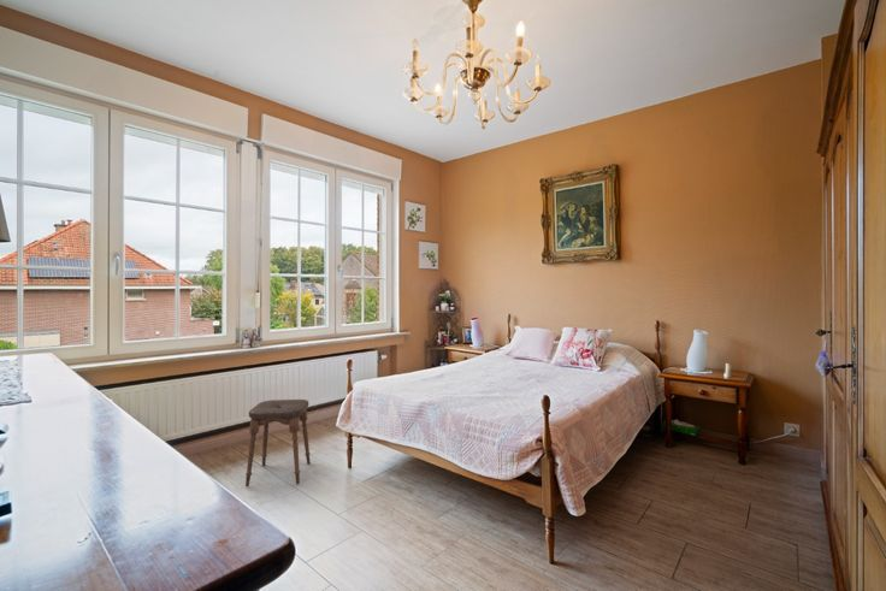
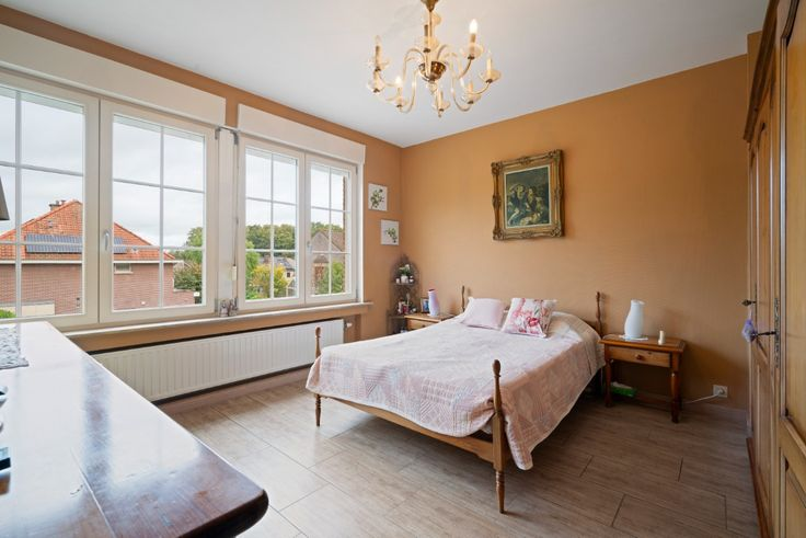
- stool [244,398,312,487]
